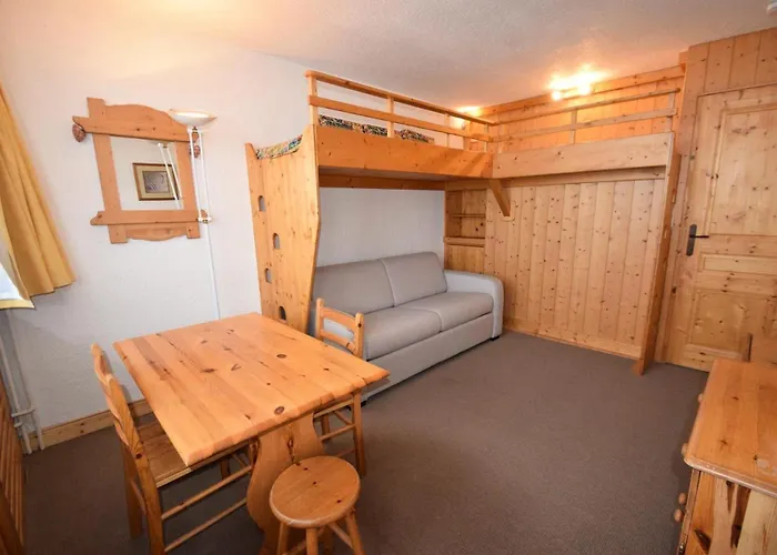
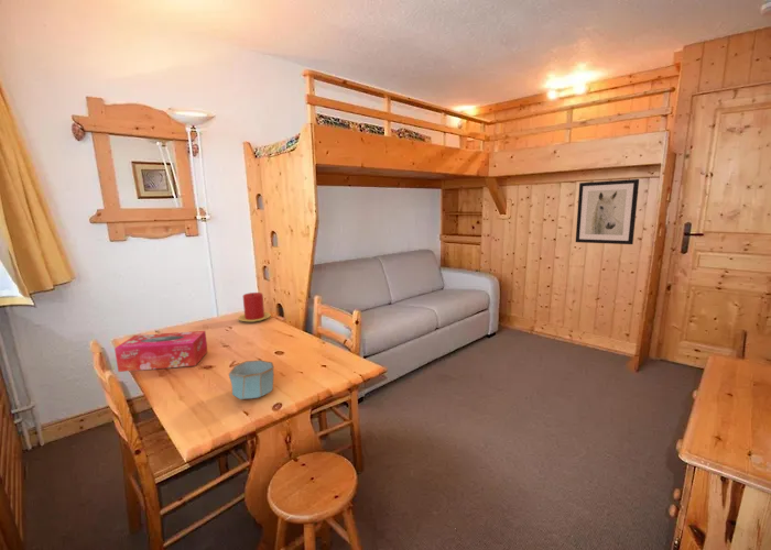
+ tissue box [113,330,208,373]
+ candle [237,292,272,323]
+ bowl [228,359,275,400]
+ wall art [575,178,640,245]
